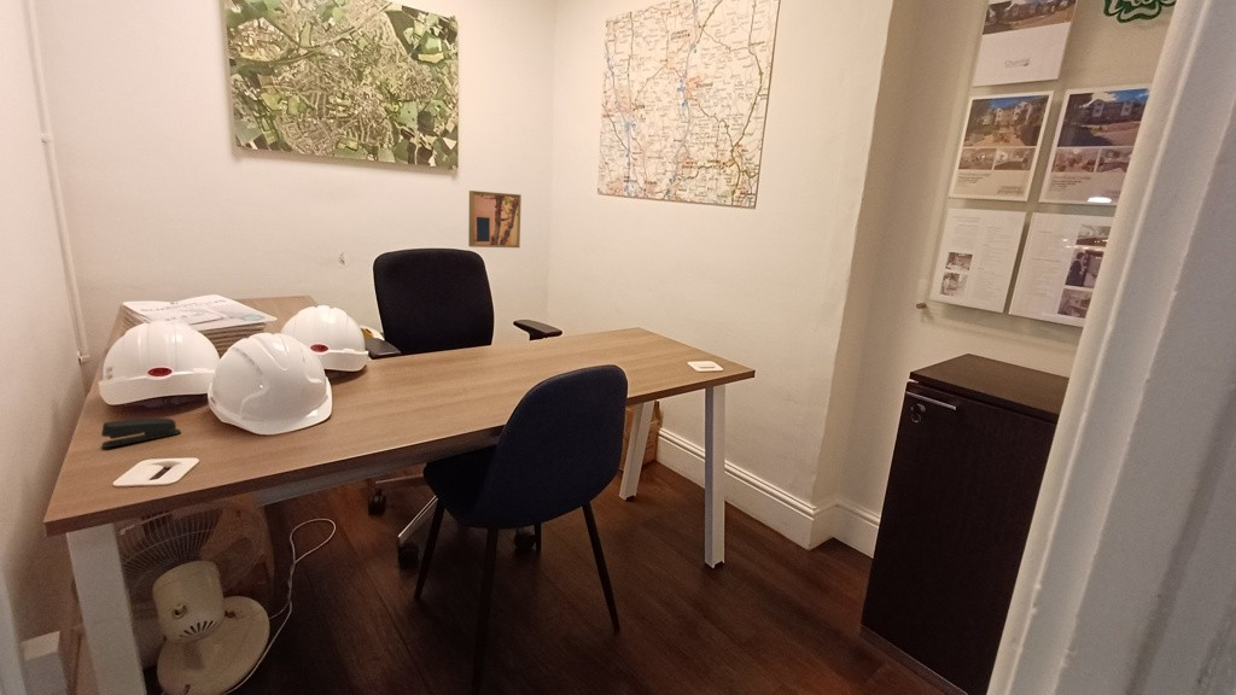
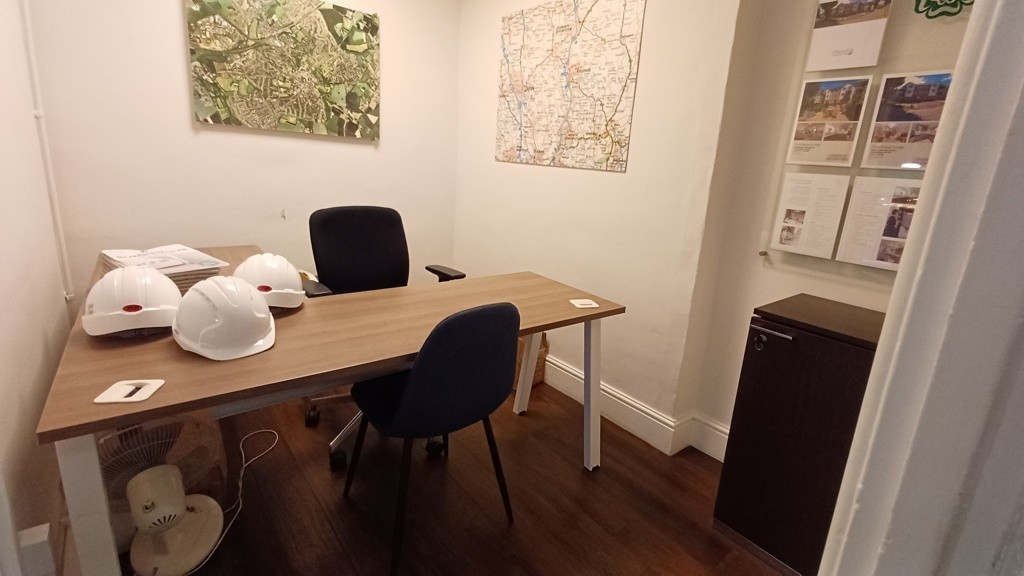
- stapler [100,416,182,449]
- wall art [467,189,523,249]
